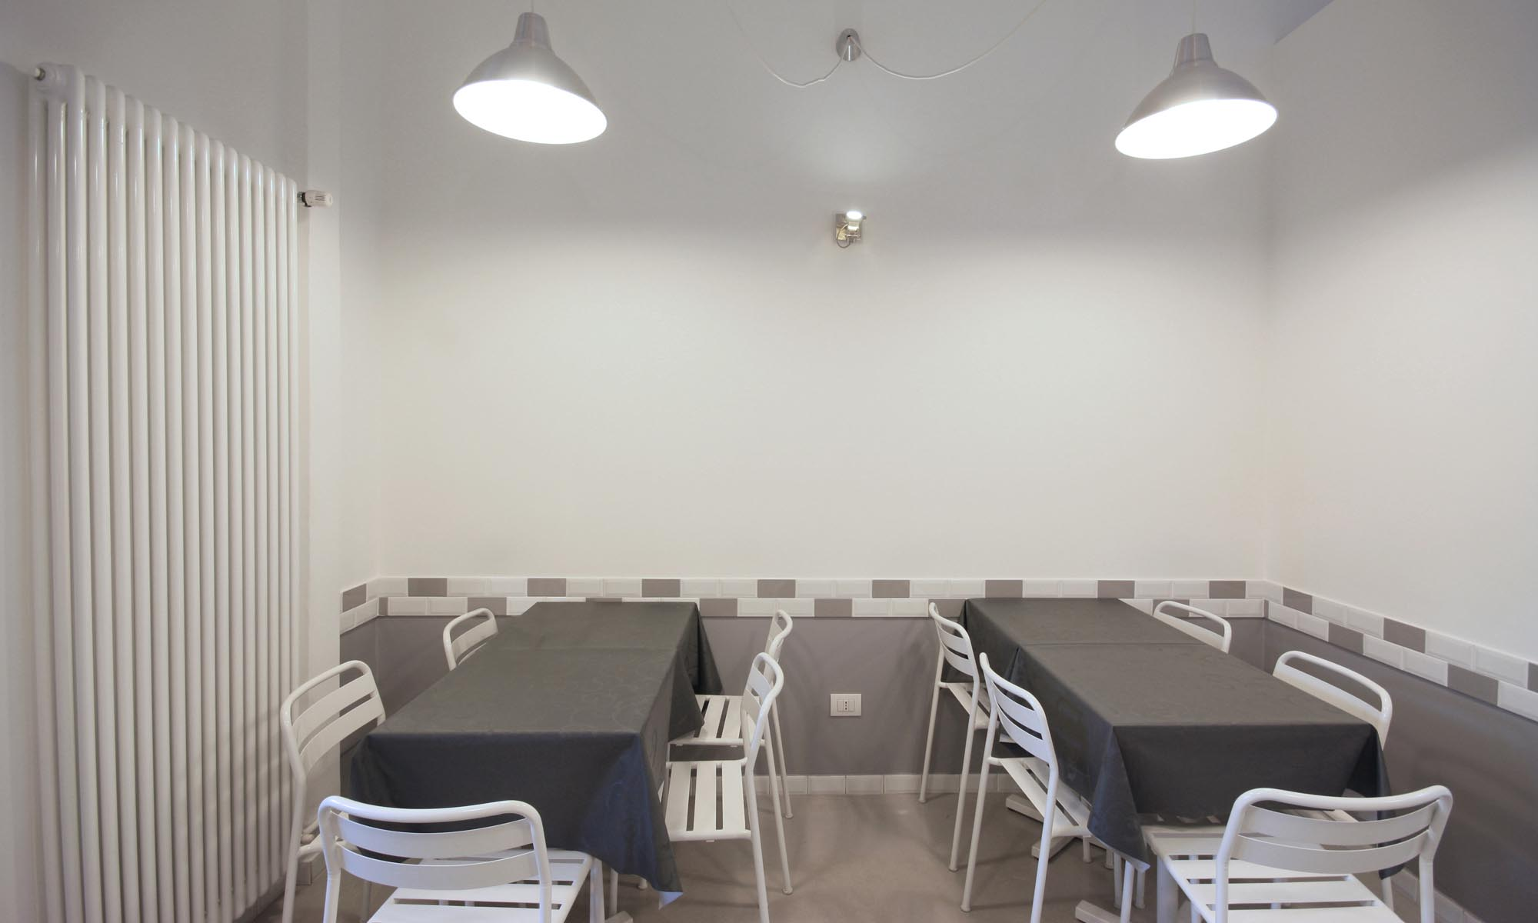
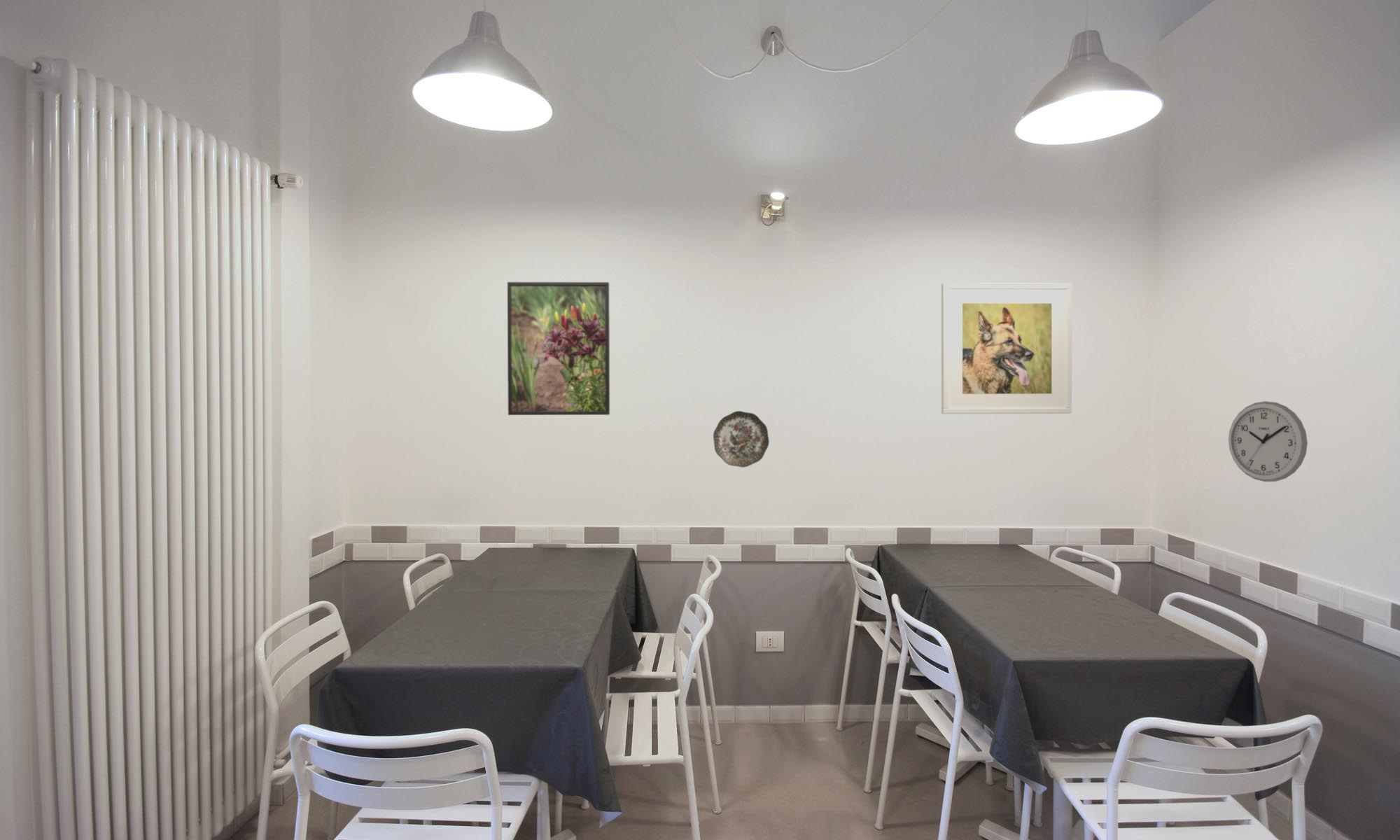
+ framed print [507,281,610,416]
+ decorative plate [713,410,770,468]
+ wall clock [1228,400,1308,482]
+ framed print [941,282,1072,414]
